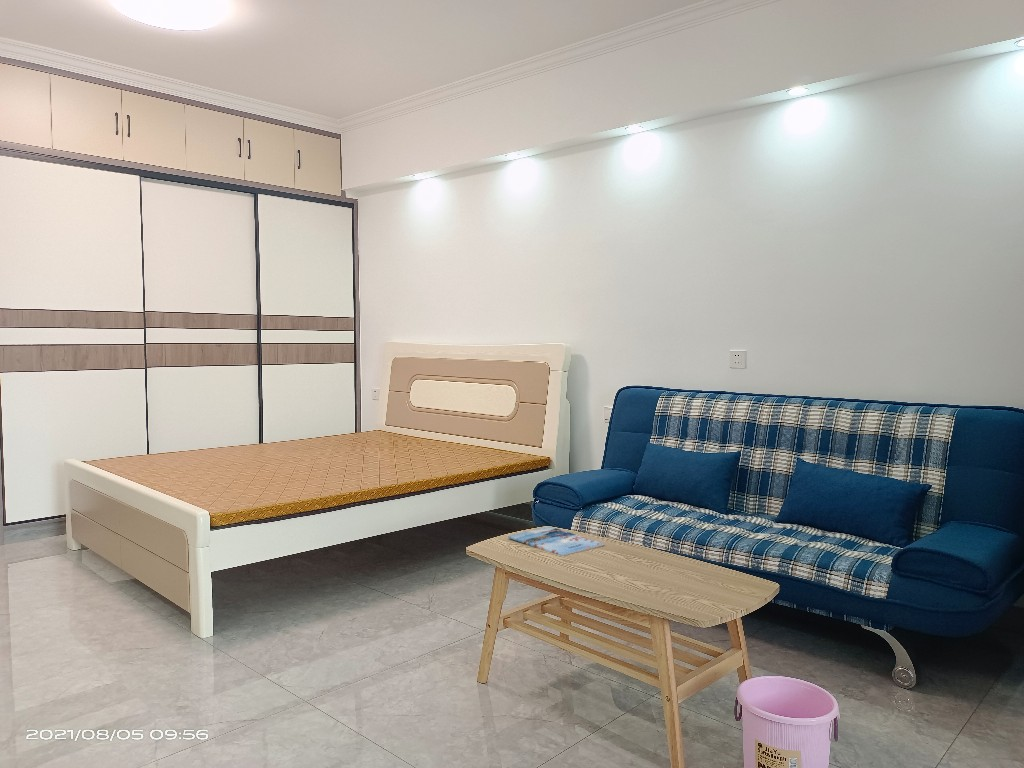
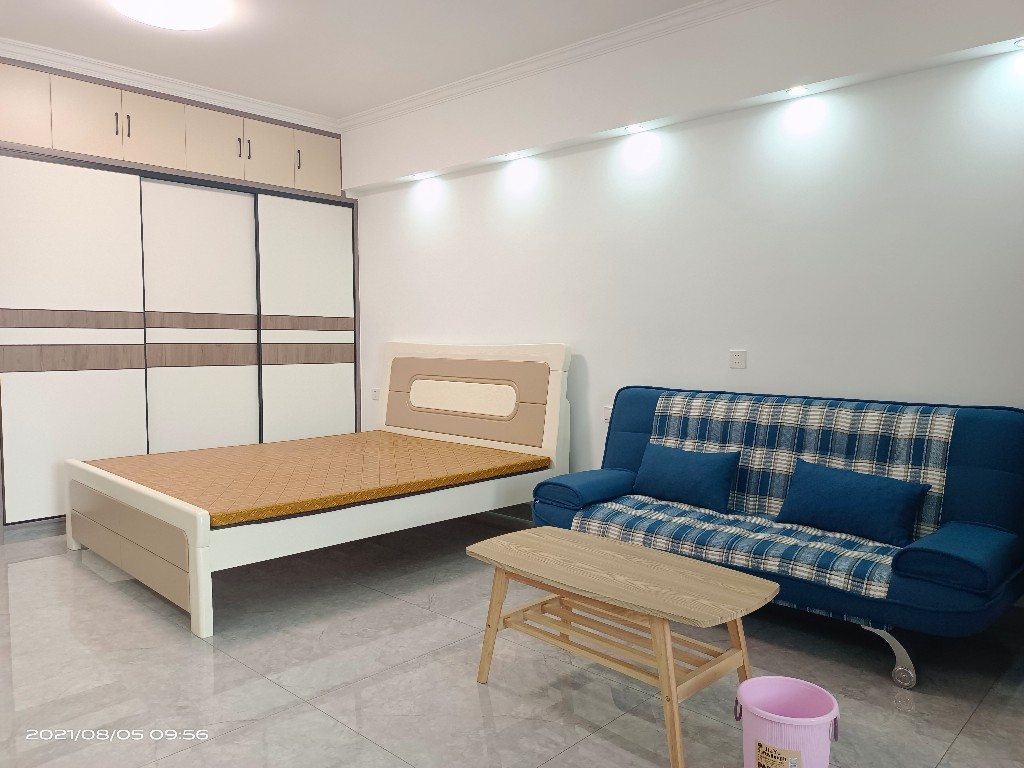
- magazine [507,525,605,557]
